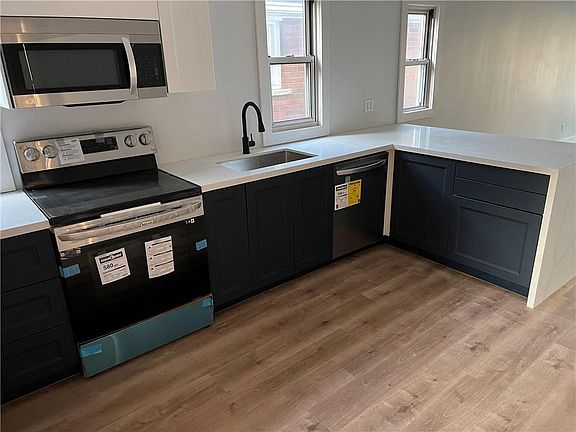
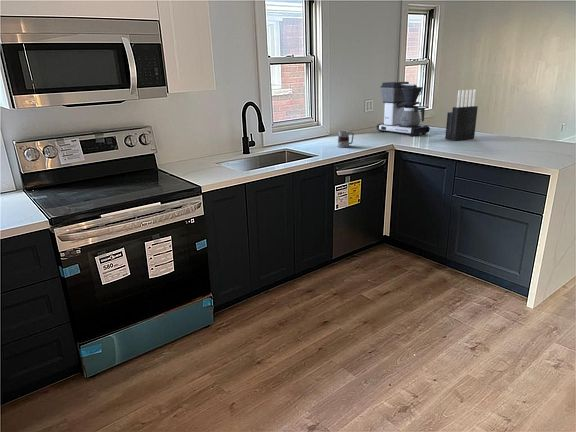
+ mug [337,130,355,148]
+ knife block [444,88,479,141]
+ coffee maker [376,81,431,137]
